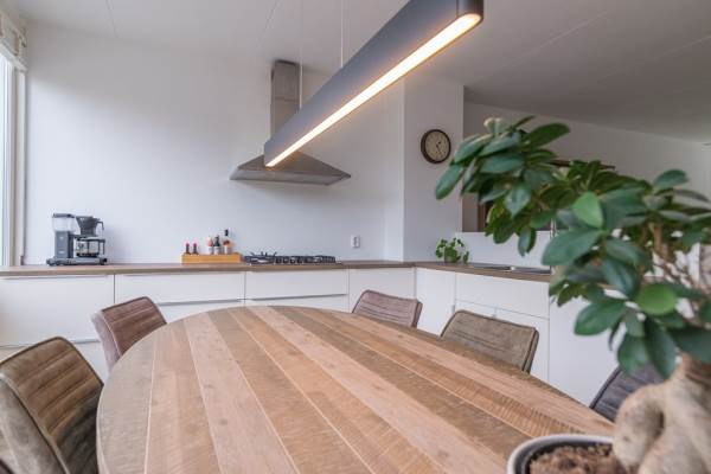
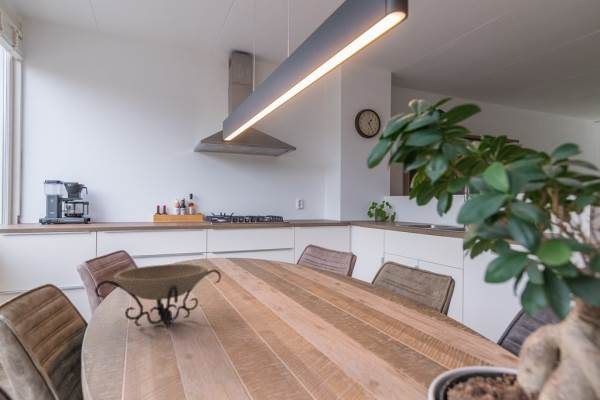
+ decorative bowl [94,263,222,330]
